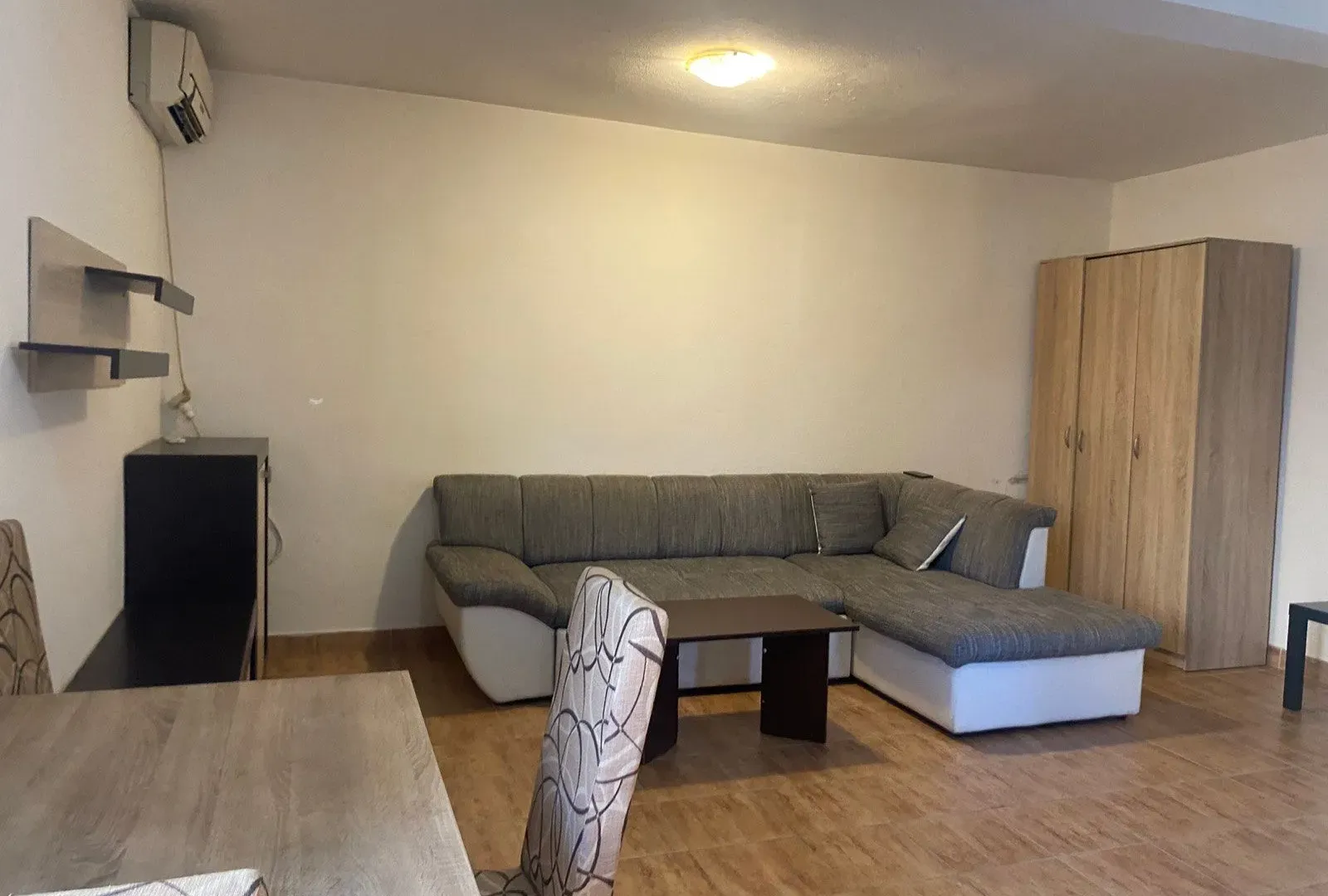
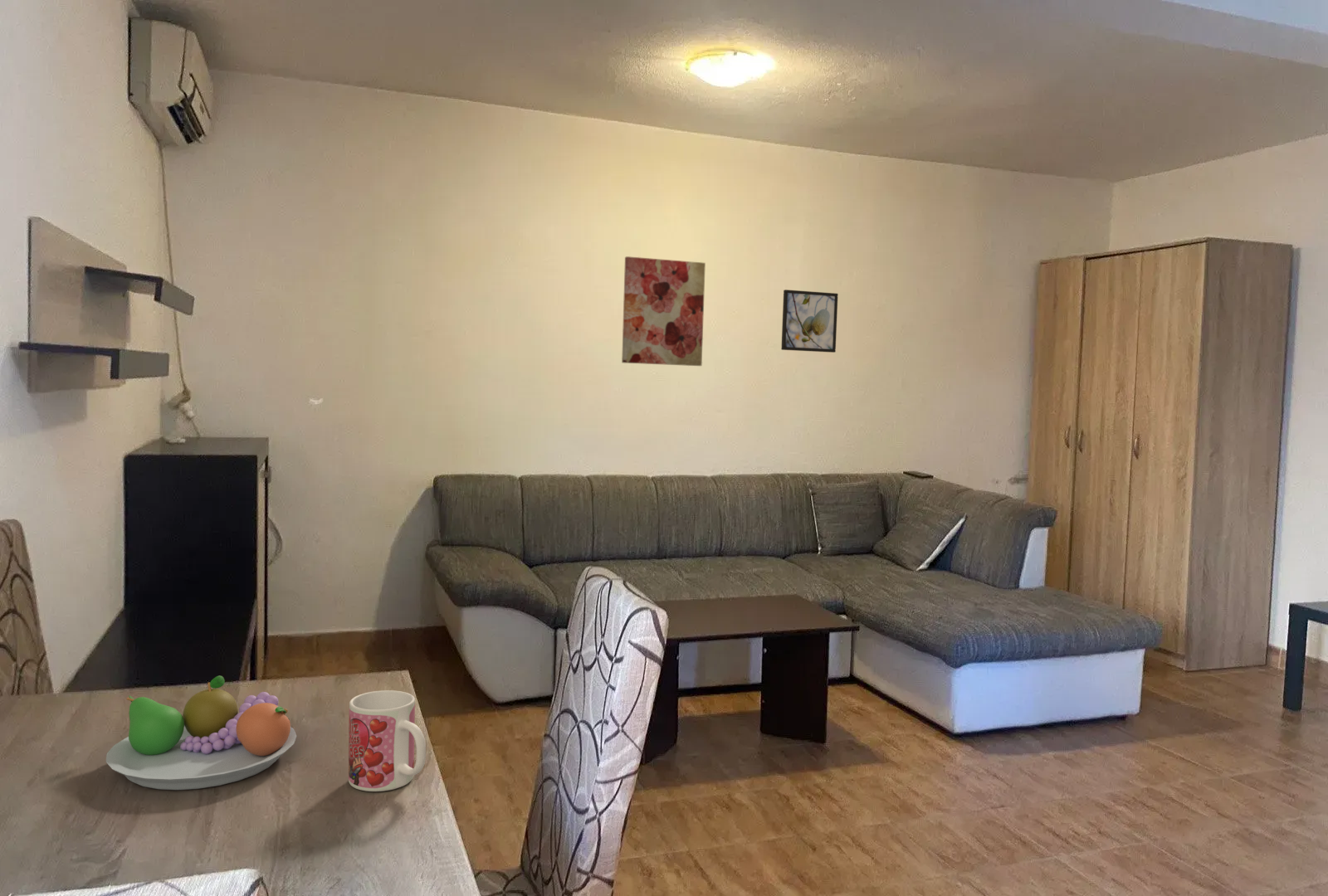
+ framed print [780,289,839,353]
+ fruit bowl [105,675,298,791]
+ wall art [621,256,706,367]
+ mug [348,689,427,792]
